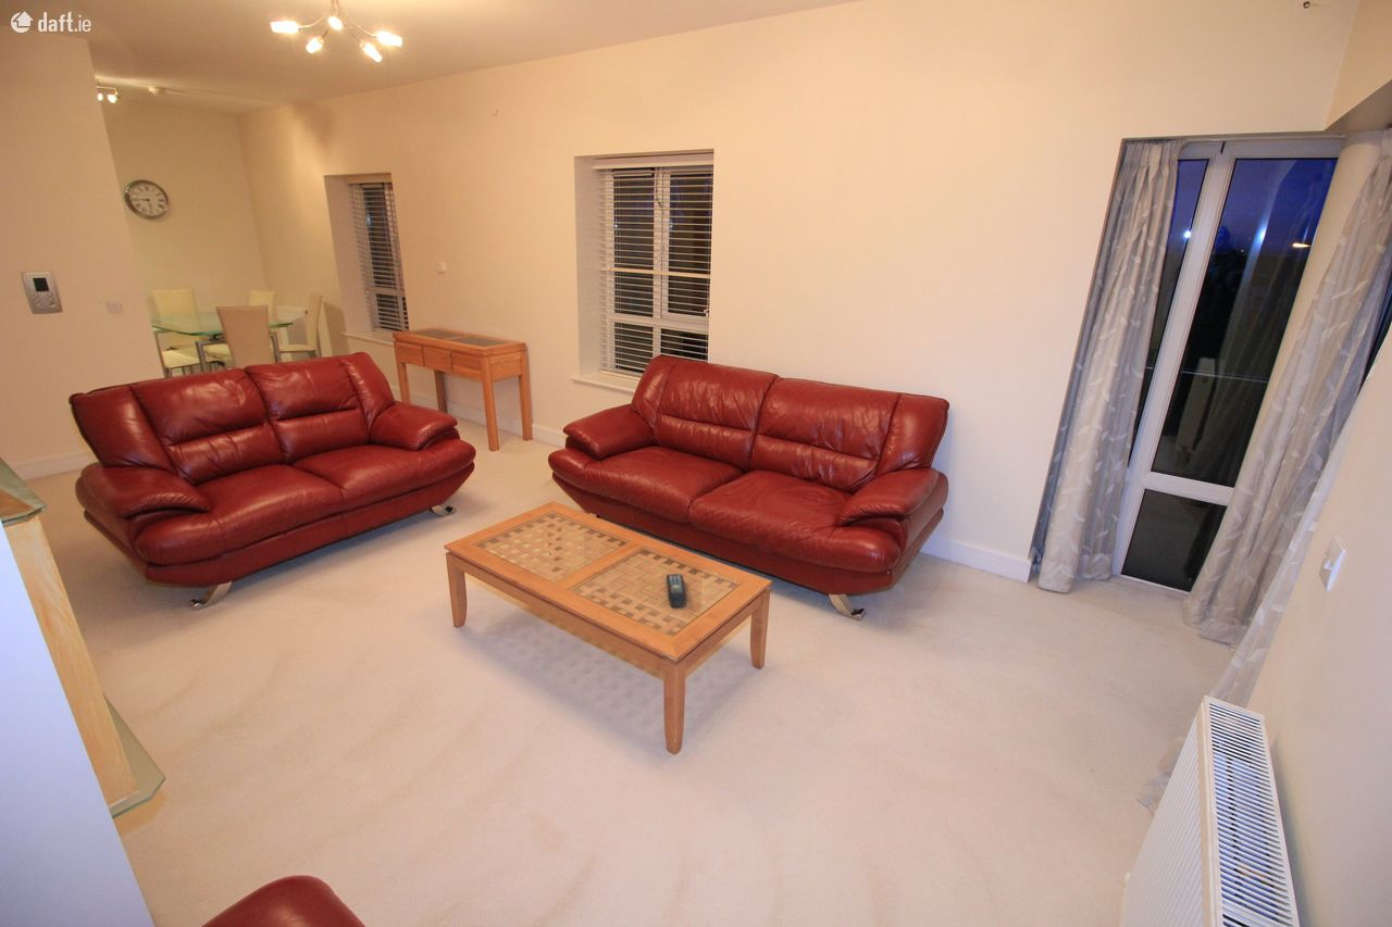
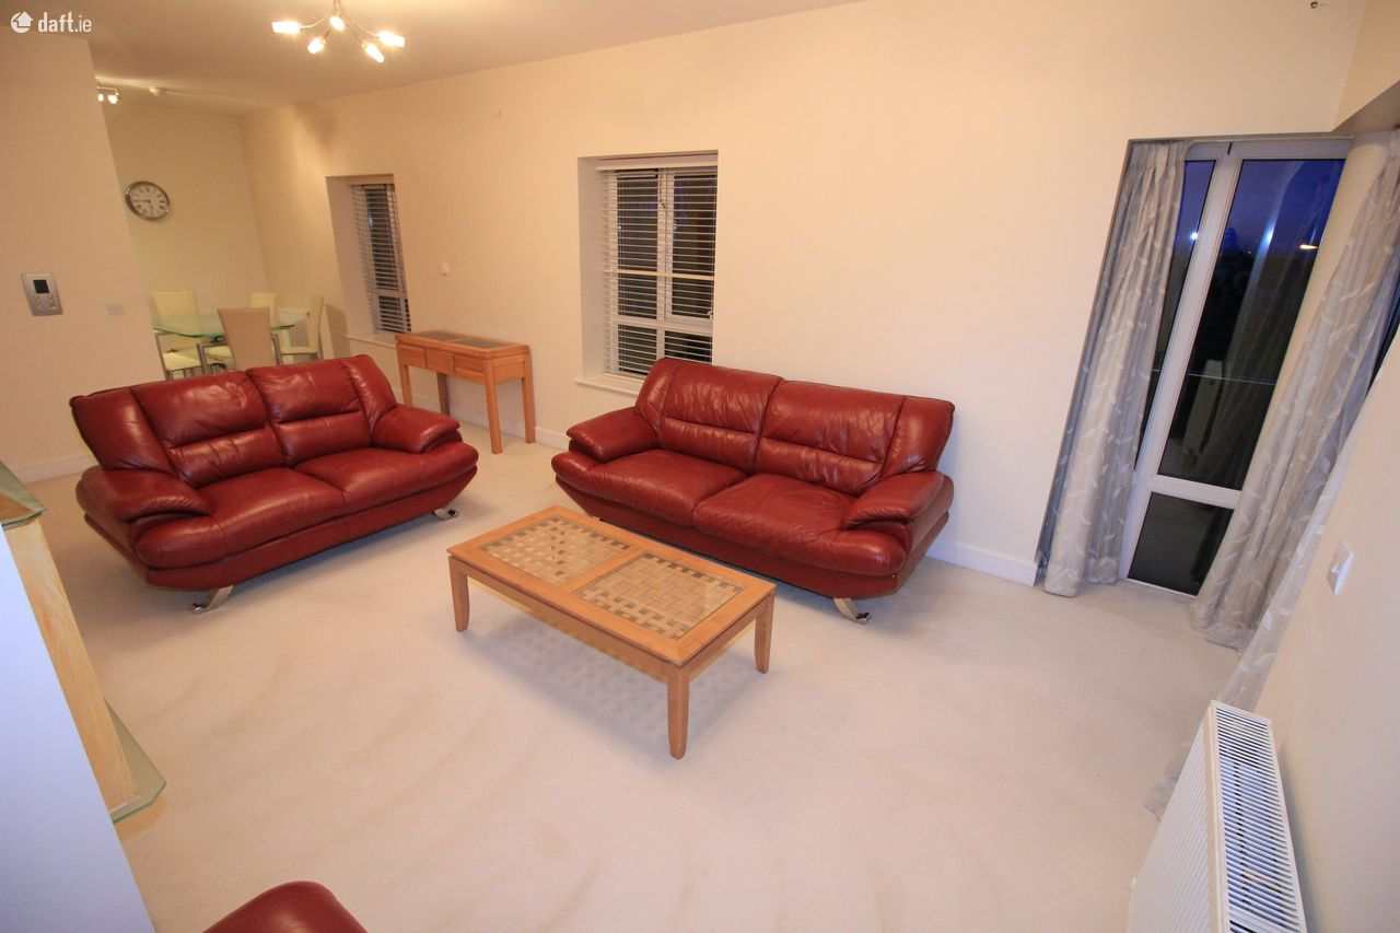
- remote control [666,573,687,609]
